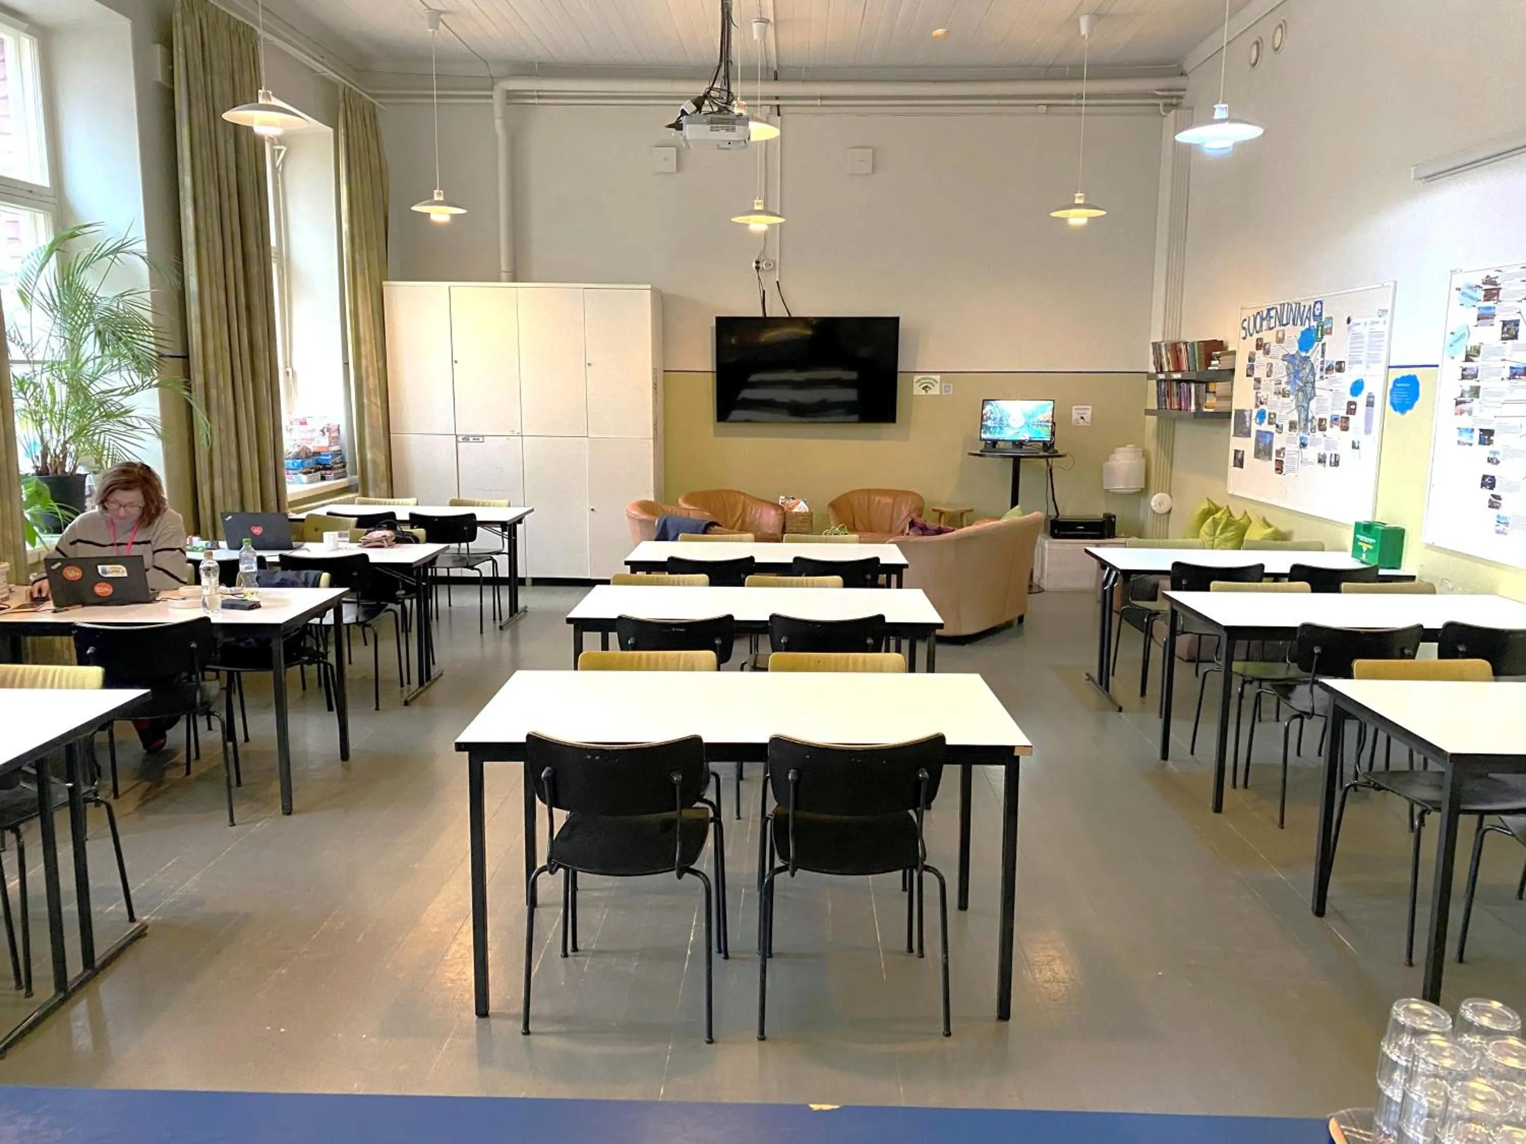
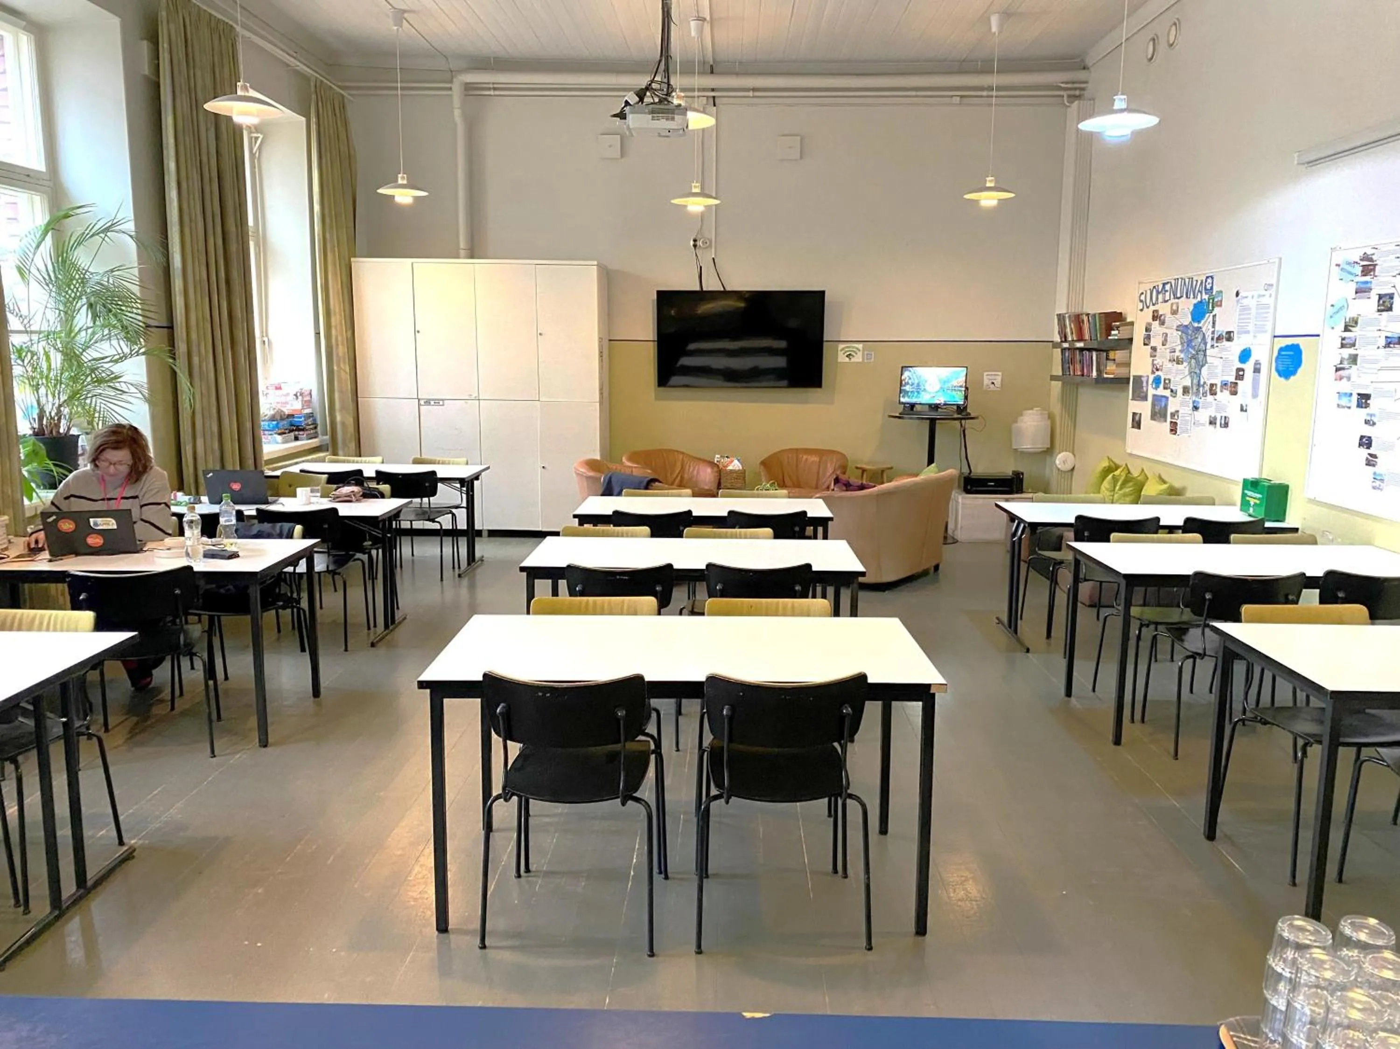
- smoke detector [932,29,950,41]
